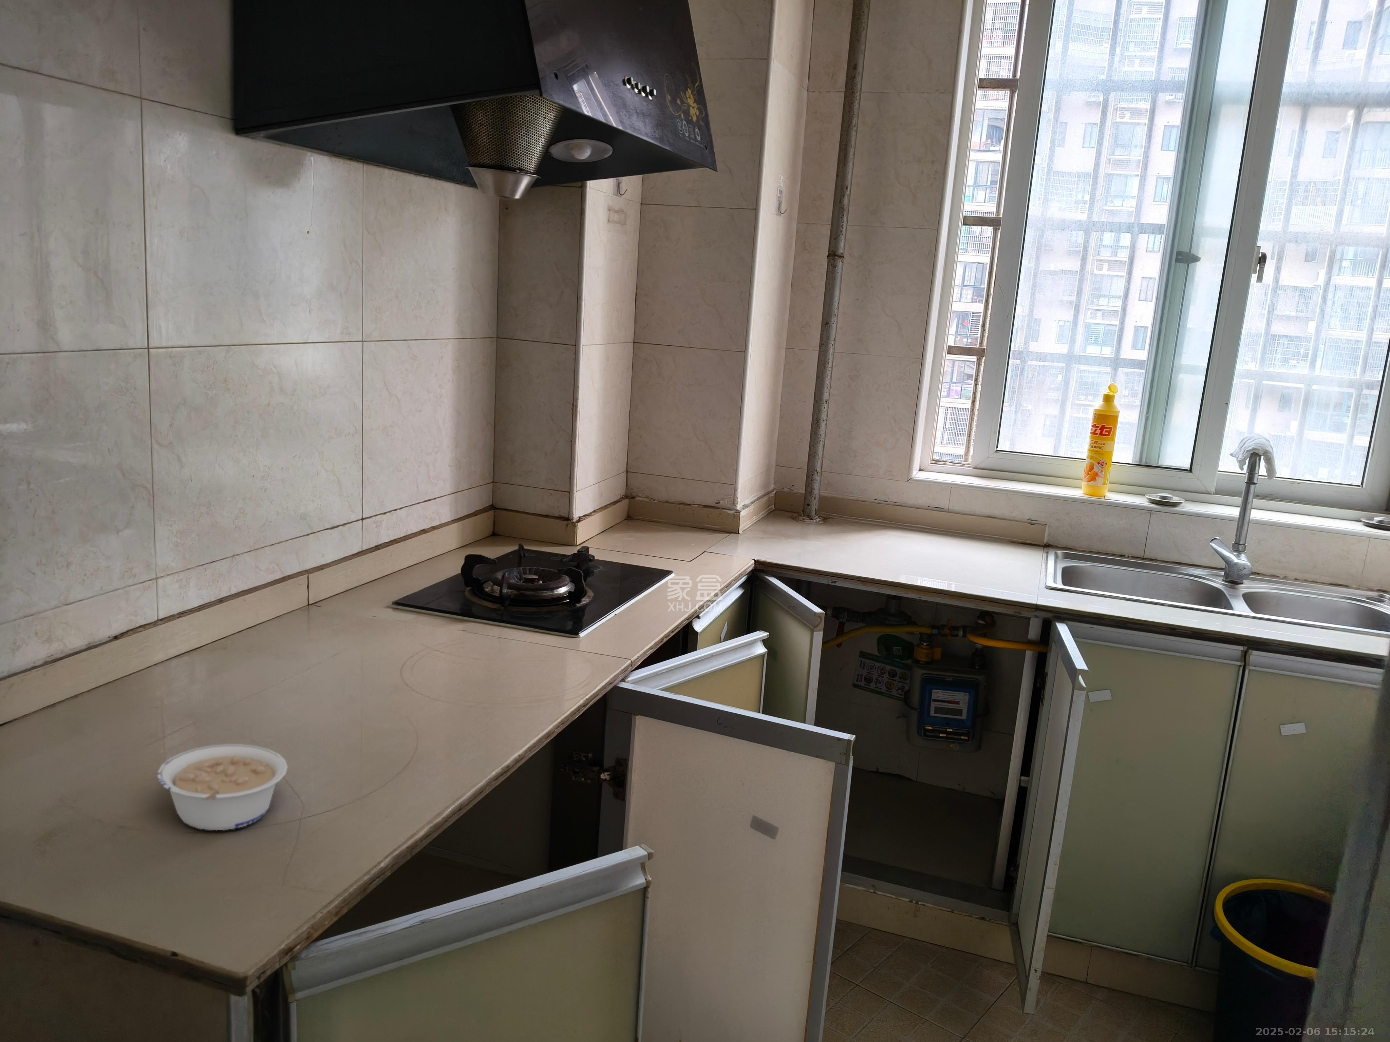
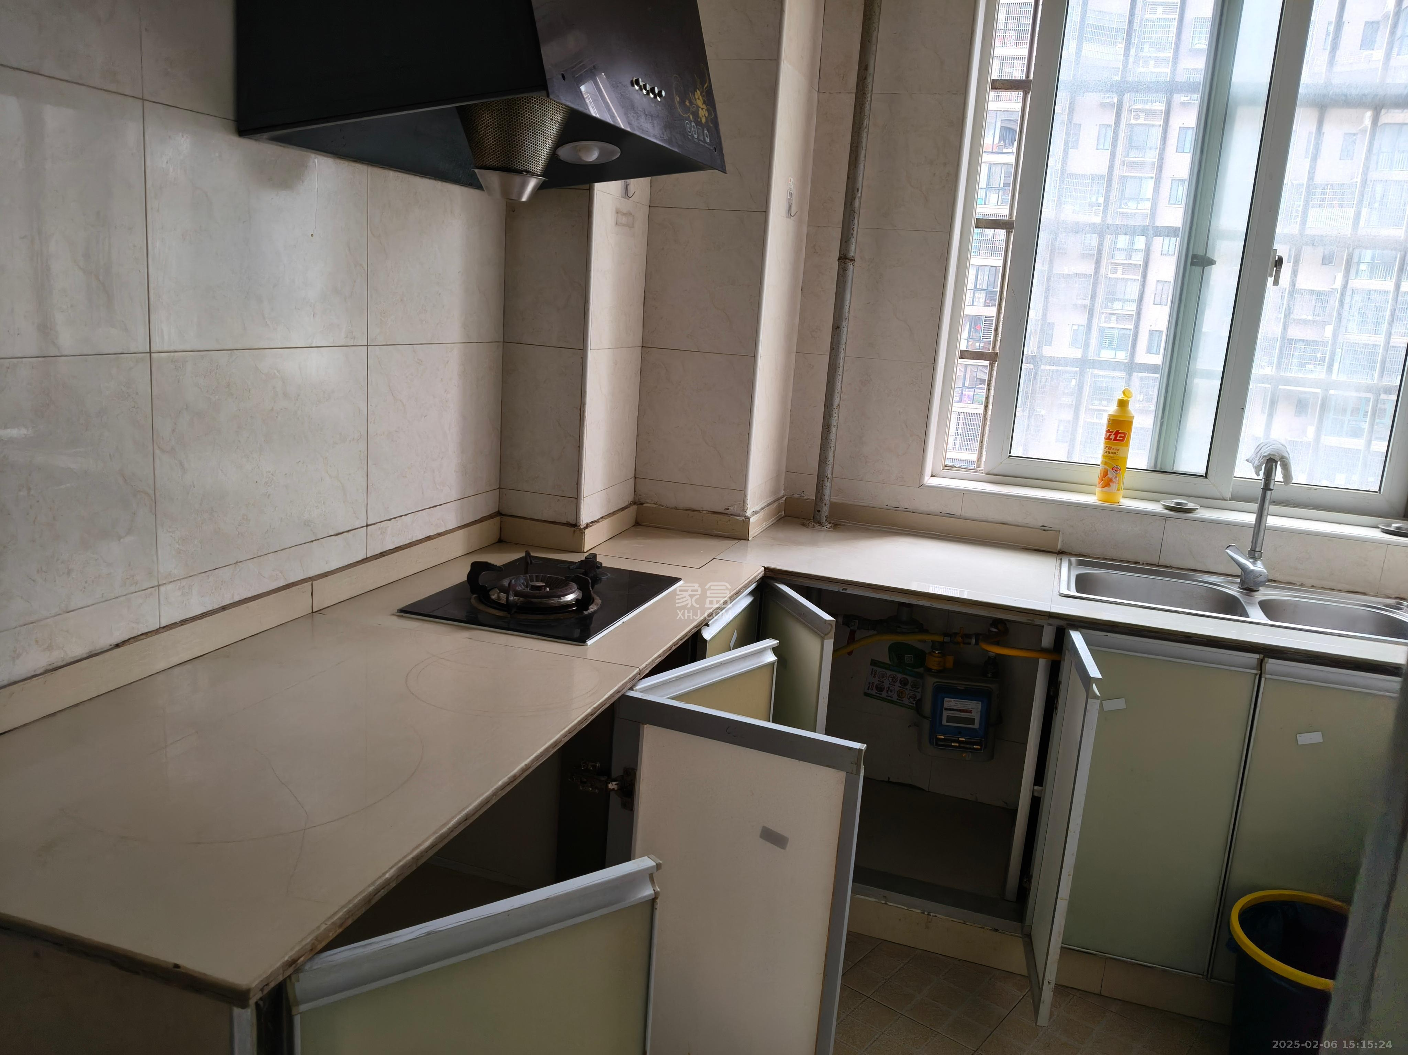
- legume [157,744,288,831]
